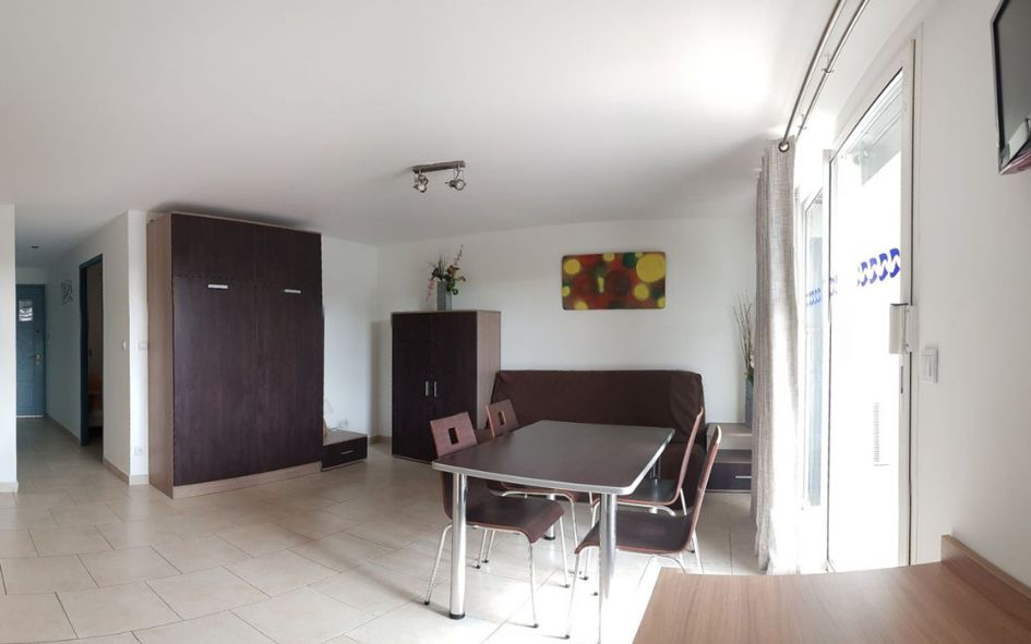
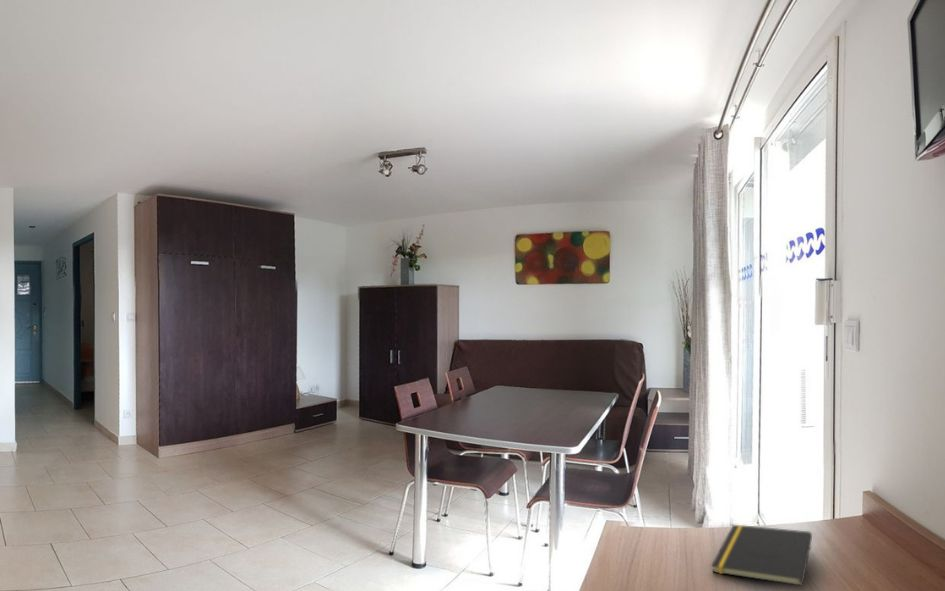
+ notepad [710,524,813,587]
